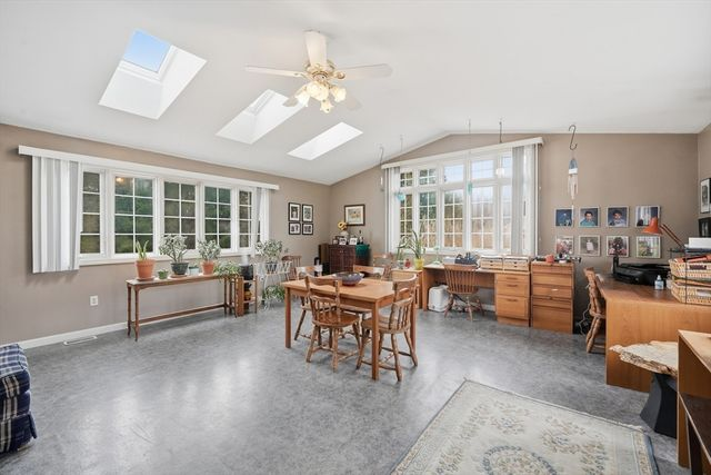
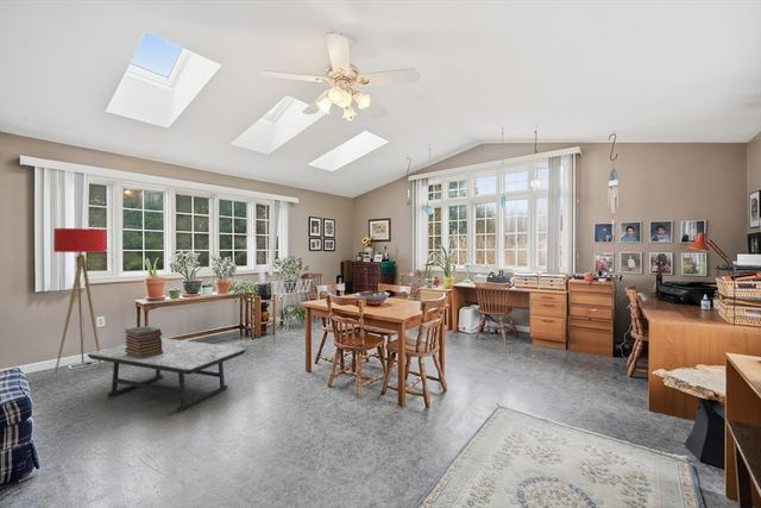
+ coffee table [87,337,247,413]
+ floor lamp [52,227,107,376]
+ book stack [124,325,163,359]
